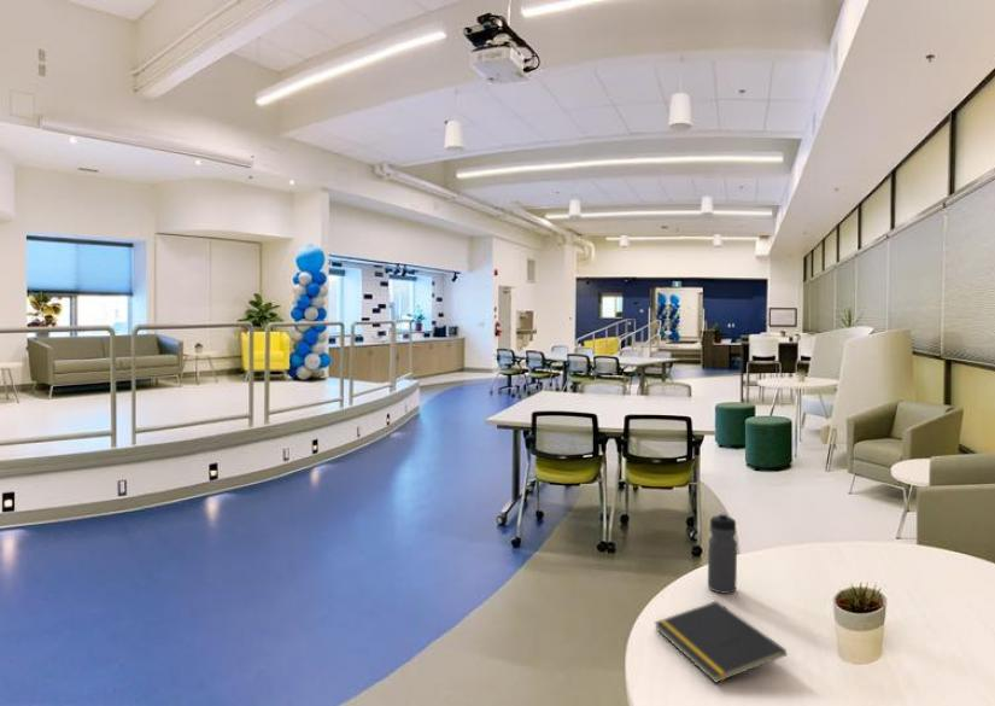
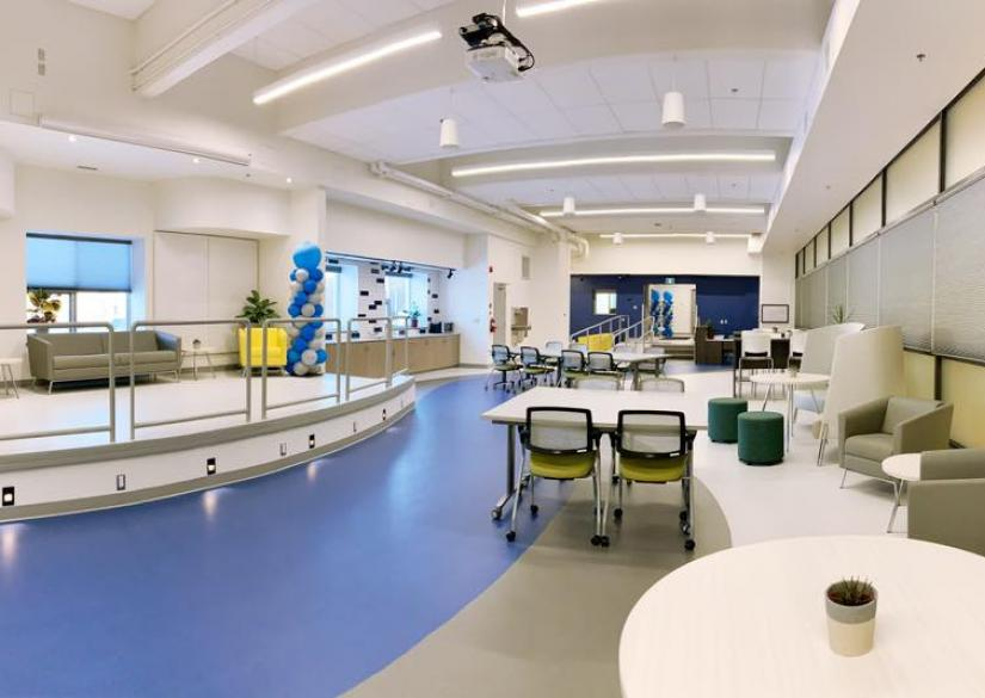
- water bottle [707,512,738,595]
- notepad [654,600,788,684]
